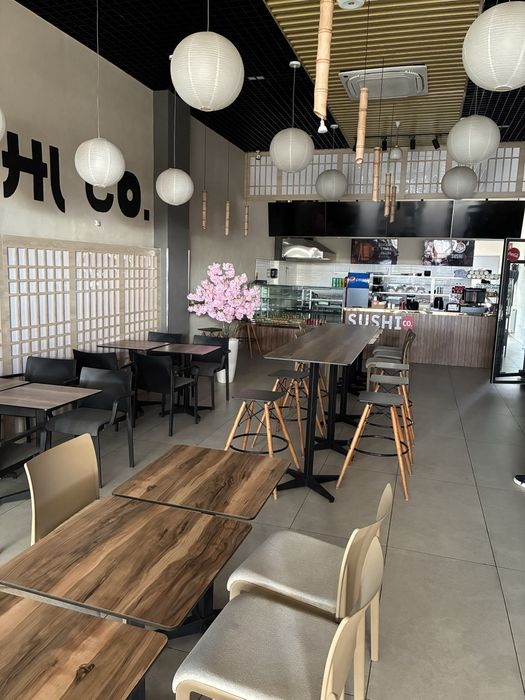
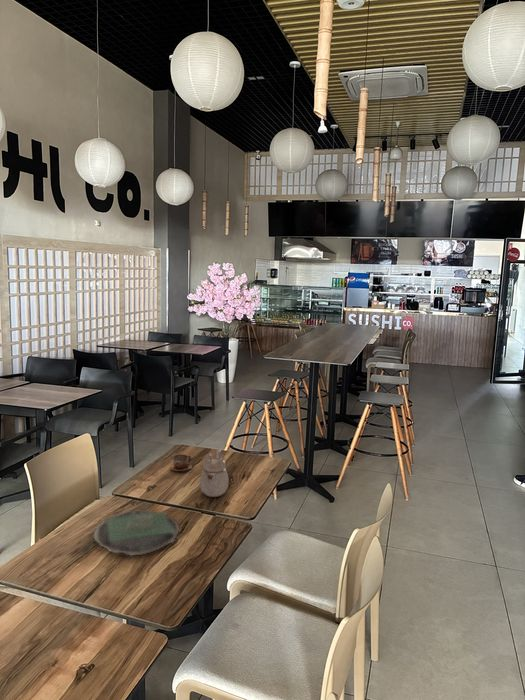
+ cup [169,453,193,472]
+ plate [92,508,180,556]
+ teapot [199,449,230,498]
